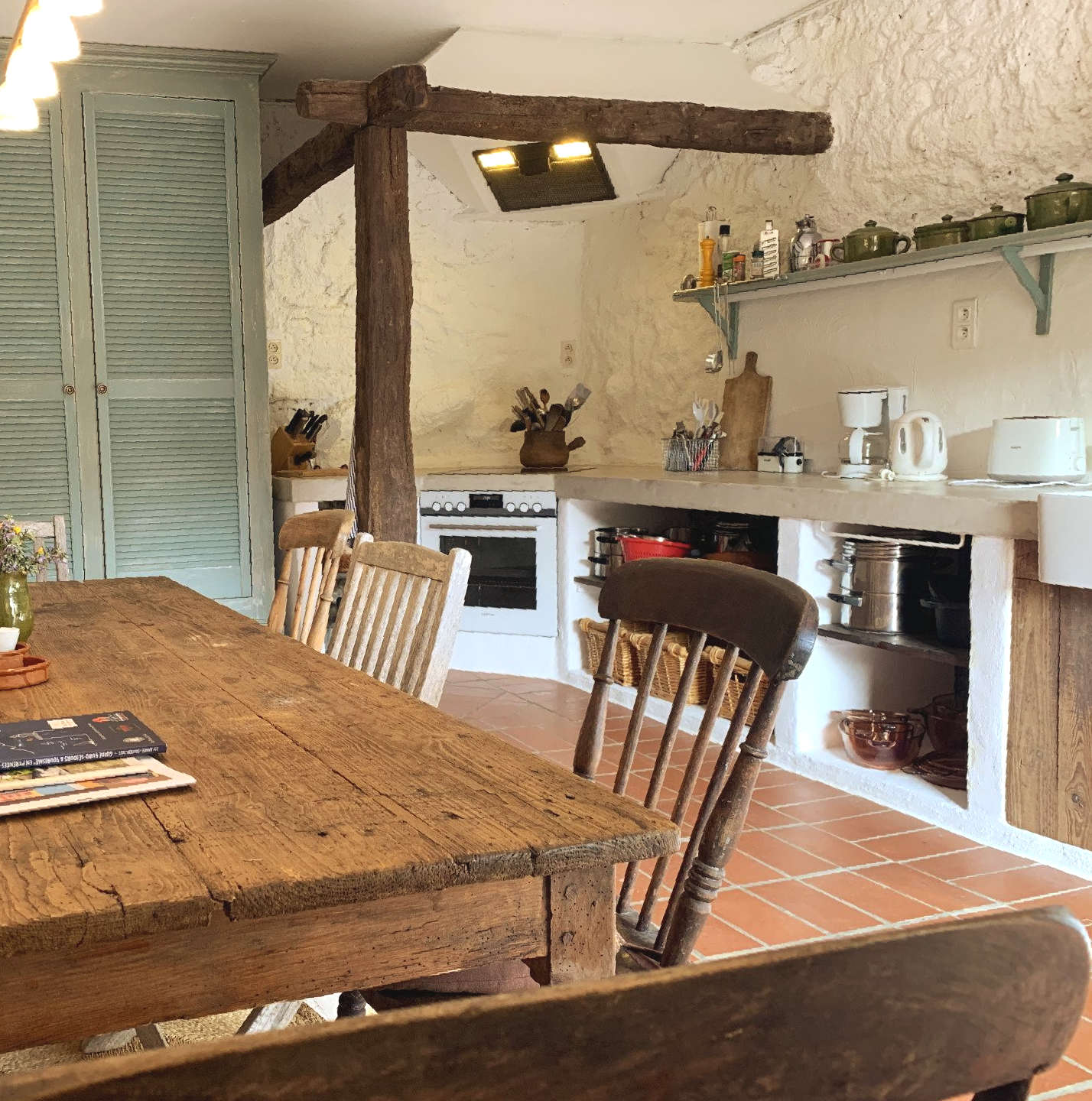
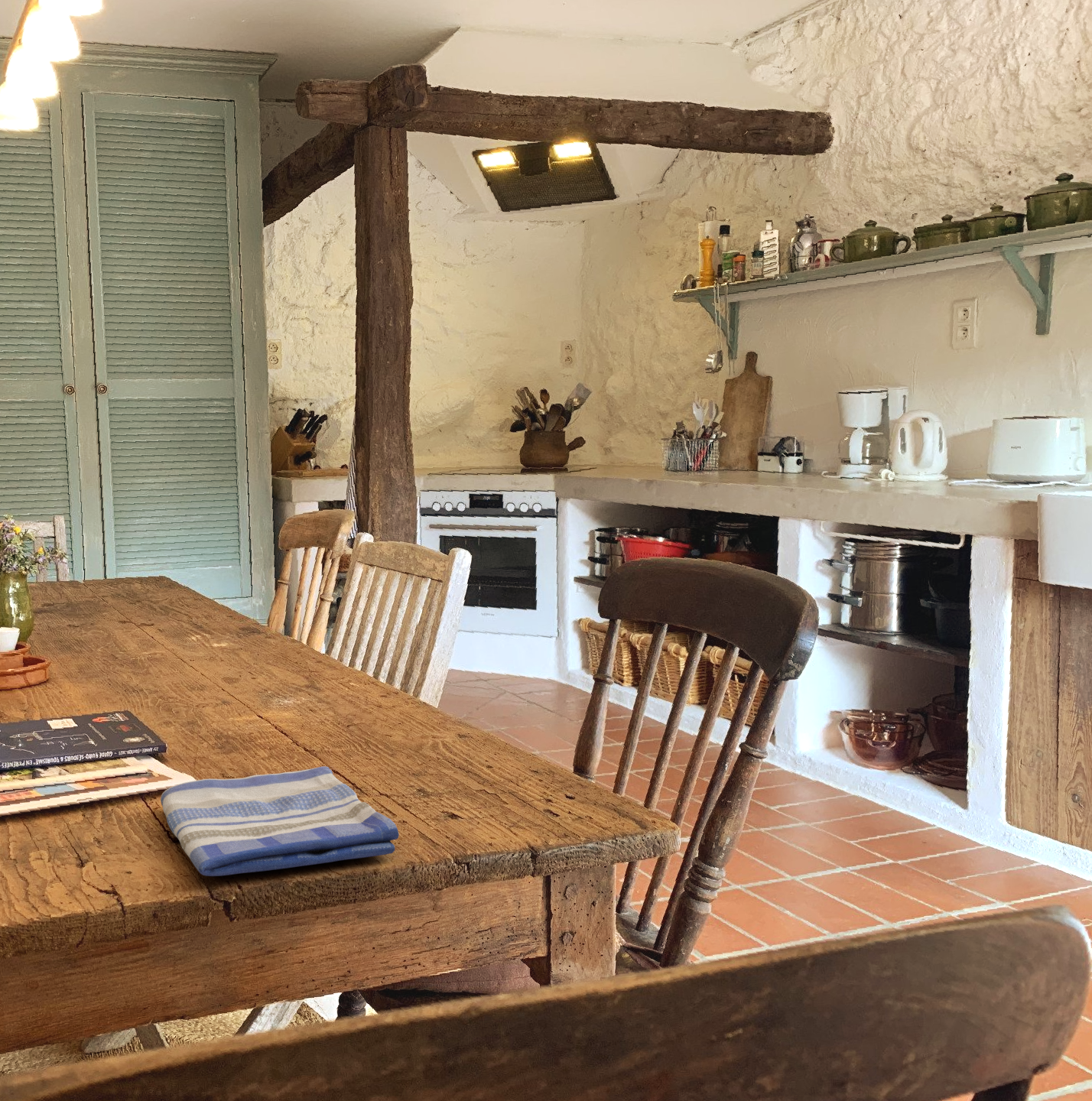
+ dish towel [160,765,400,877]
